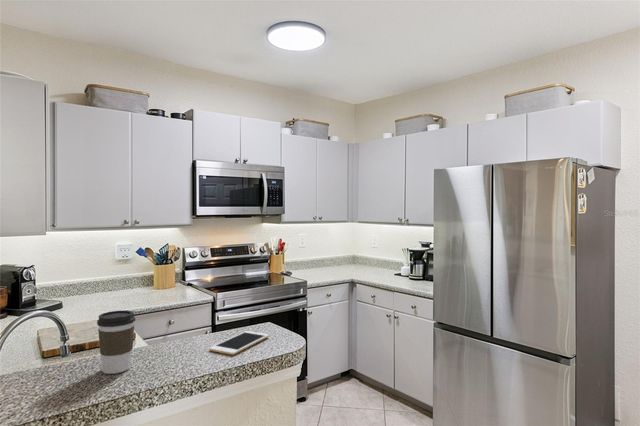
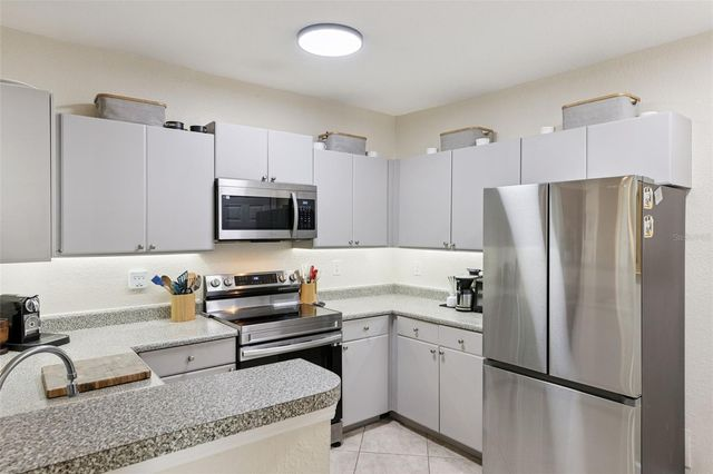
- coffee cup [96,309,136,375]
- cell phone [208,330,270,356]
